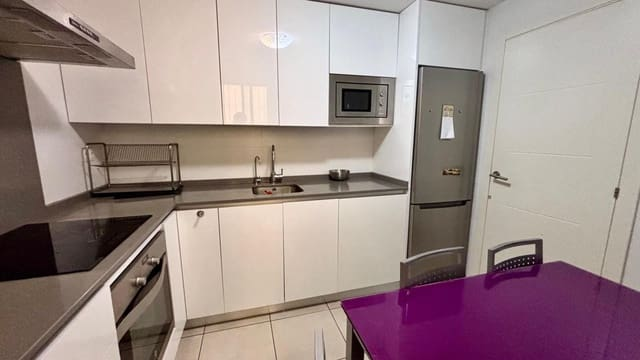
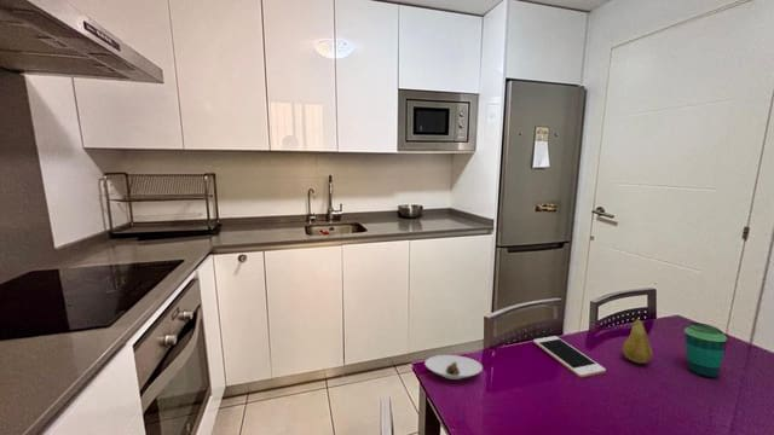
+ cell phone [532,335,607,378]
+ fruit [622,318,653,365]
+ saucer [423,354,484,381]
+ cup [683,321,728,379]
